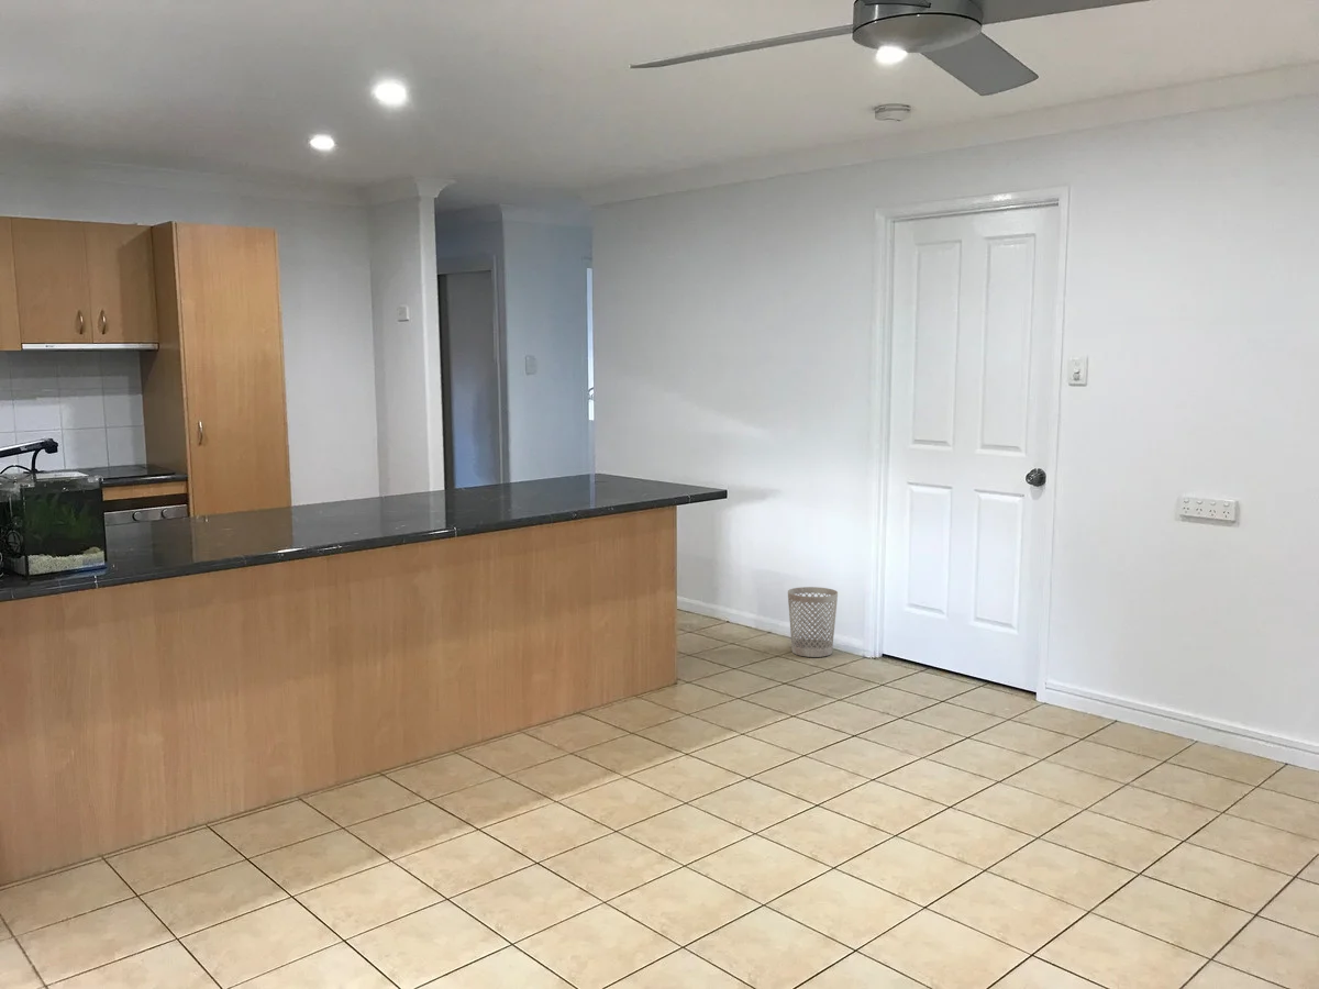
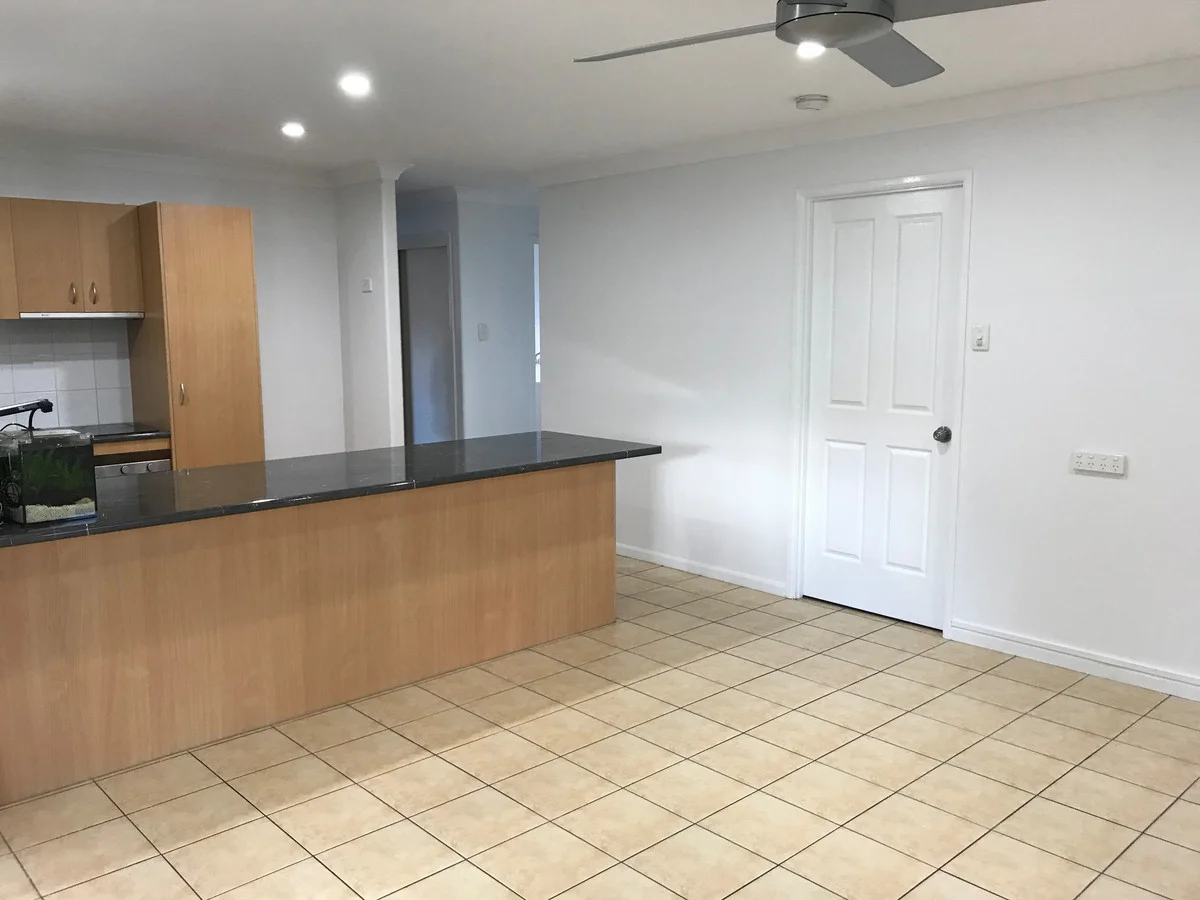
- wastebasket [787,586,839,658]
